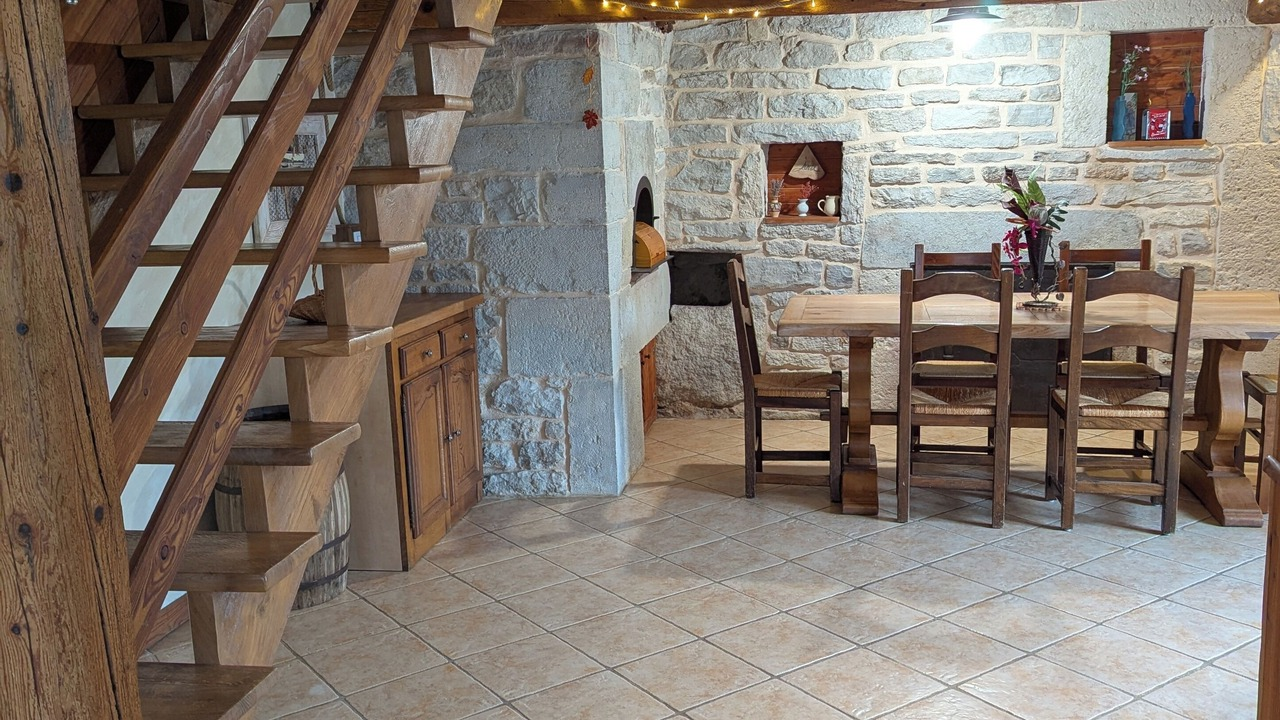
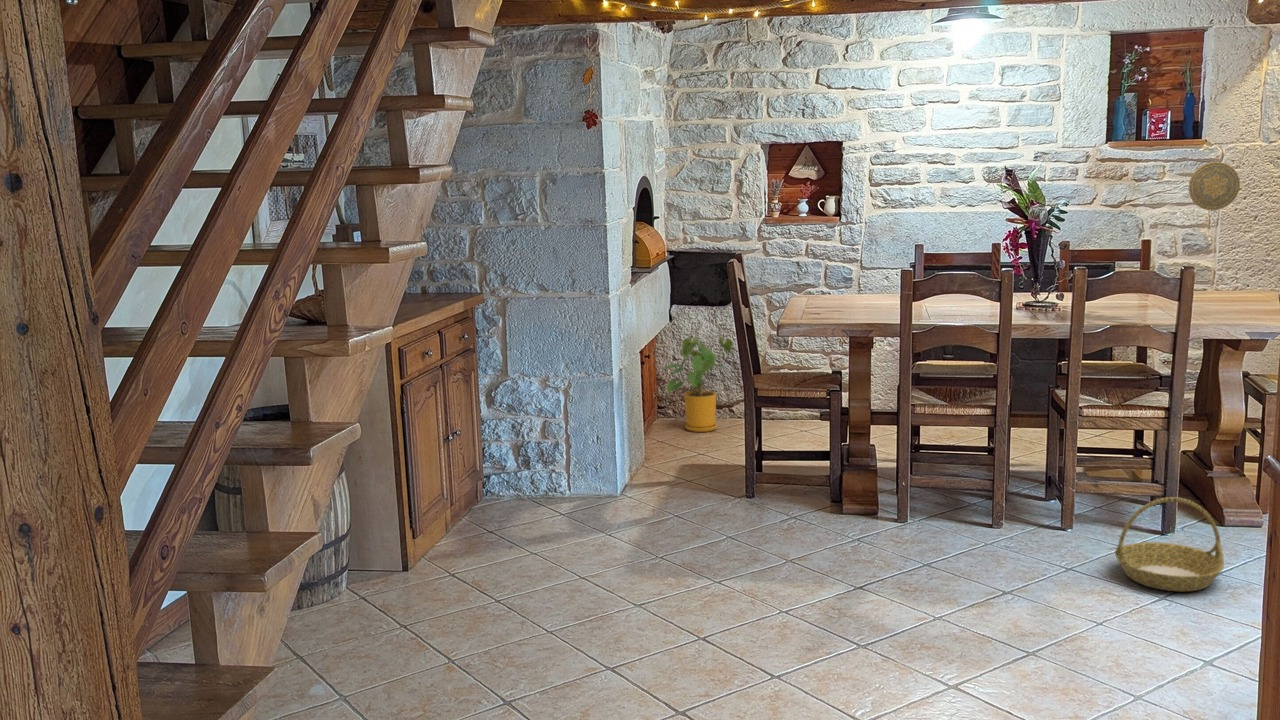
+ decorative plate [1188,161,1241,211]
+ house plant [662,336,734,433]
+ basket [1114,496,1225,592]
